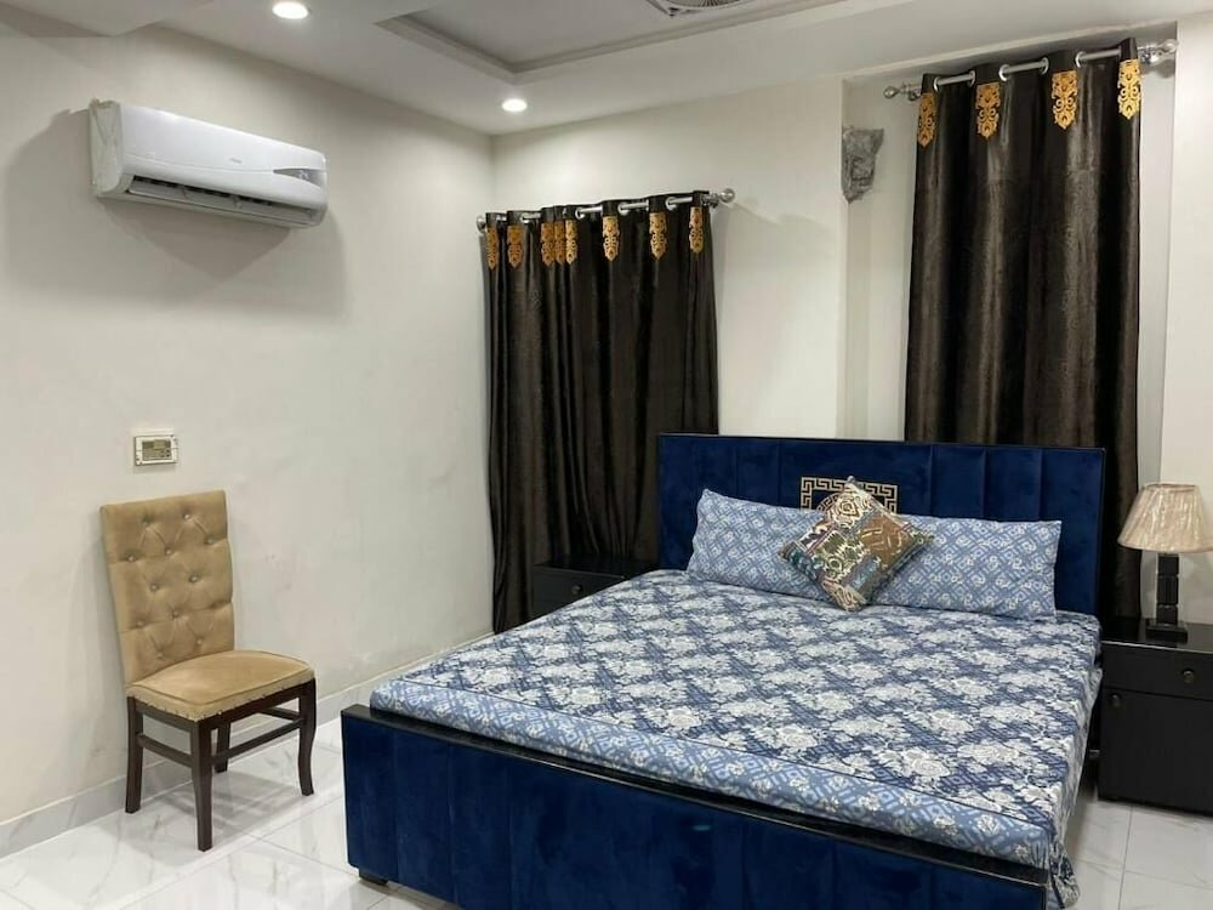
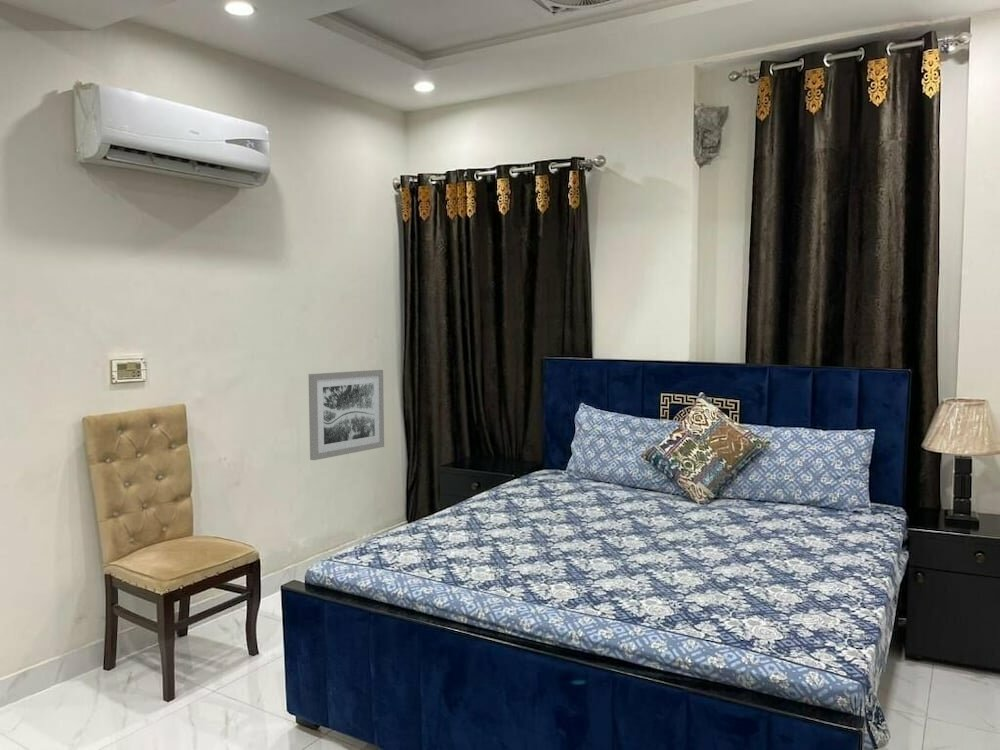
+ wall art [307,369,385,461]
